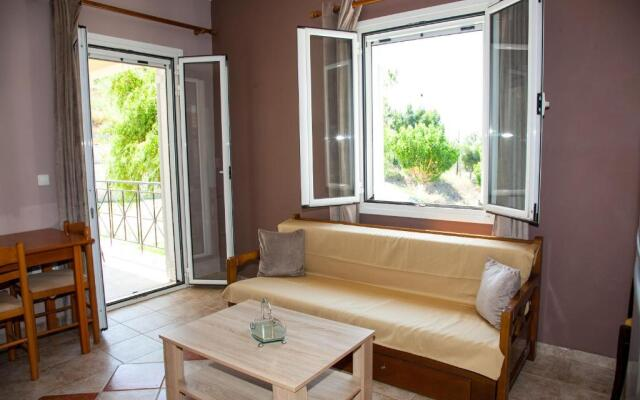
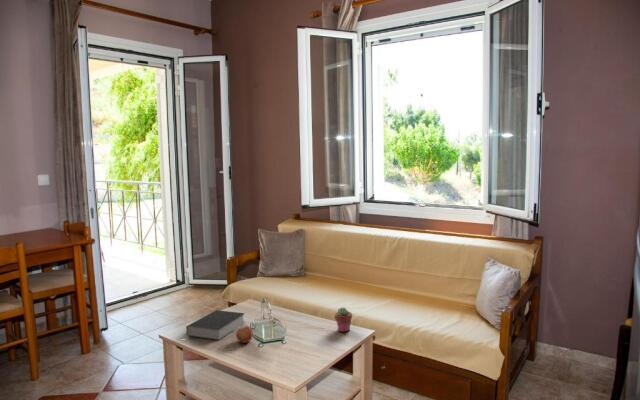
+ apple [235,325,254,344]
+ book [183,309,246,341]
+ potted succulent [333,307,353,333]
